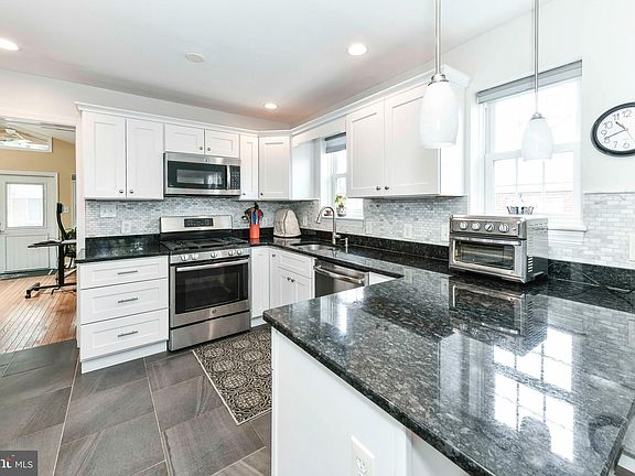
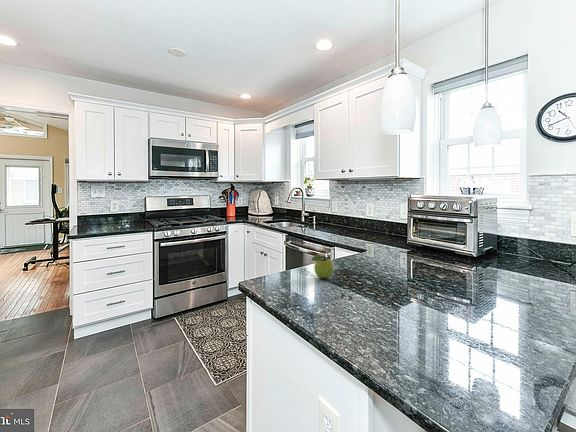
+ fruit [311,254,335,279]
